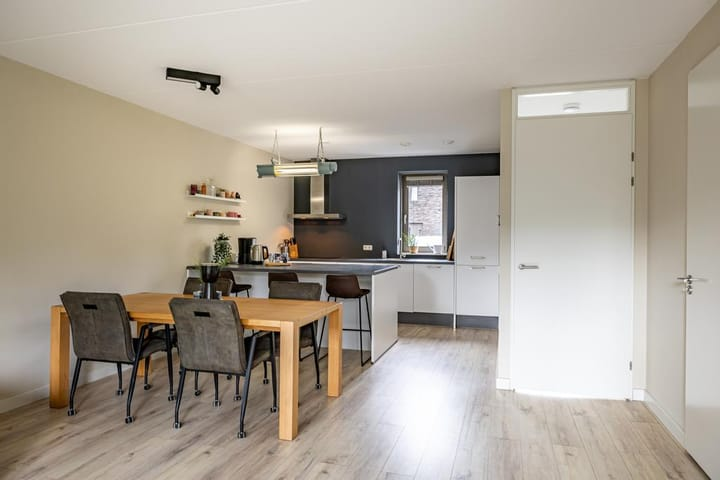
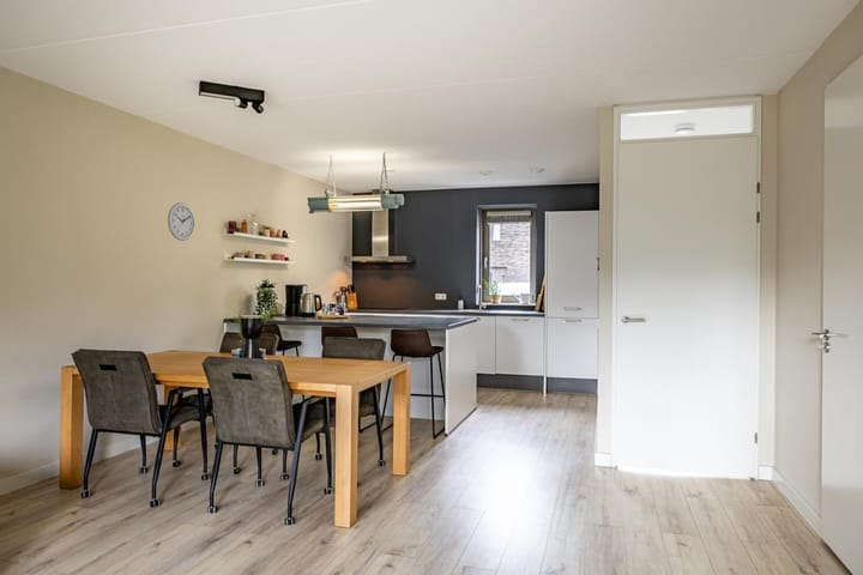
+ wall clock [167,201,197,242]
